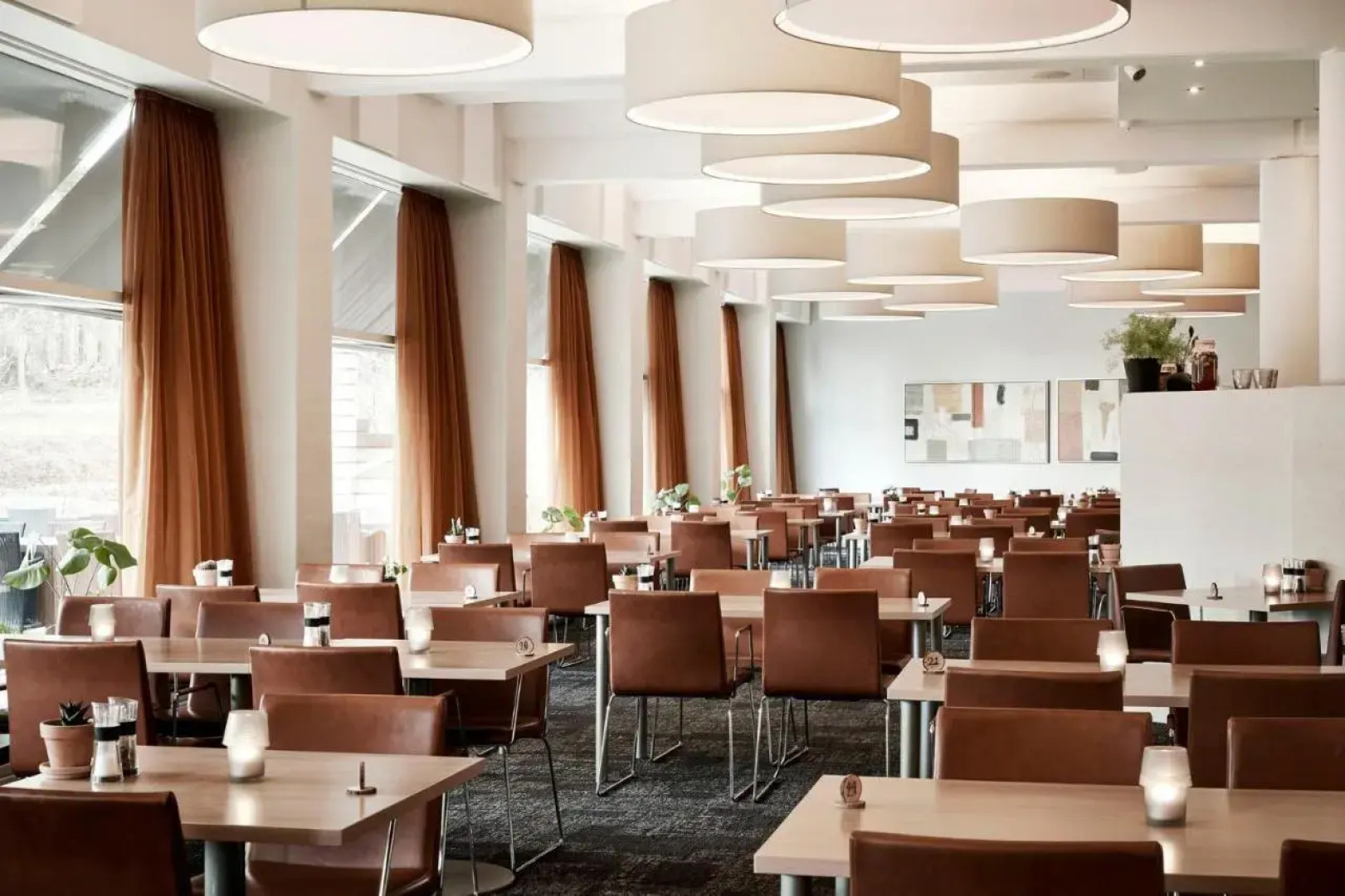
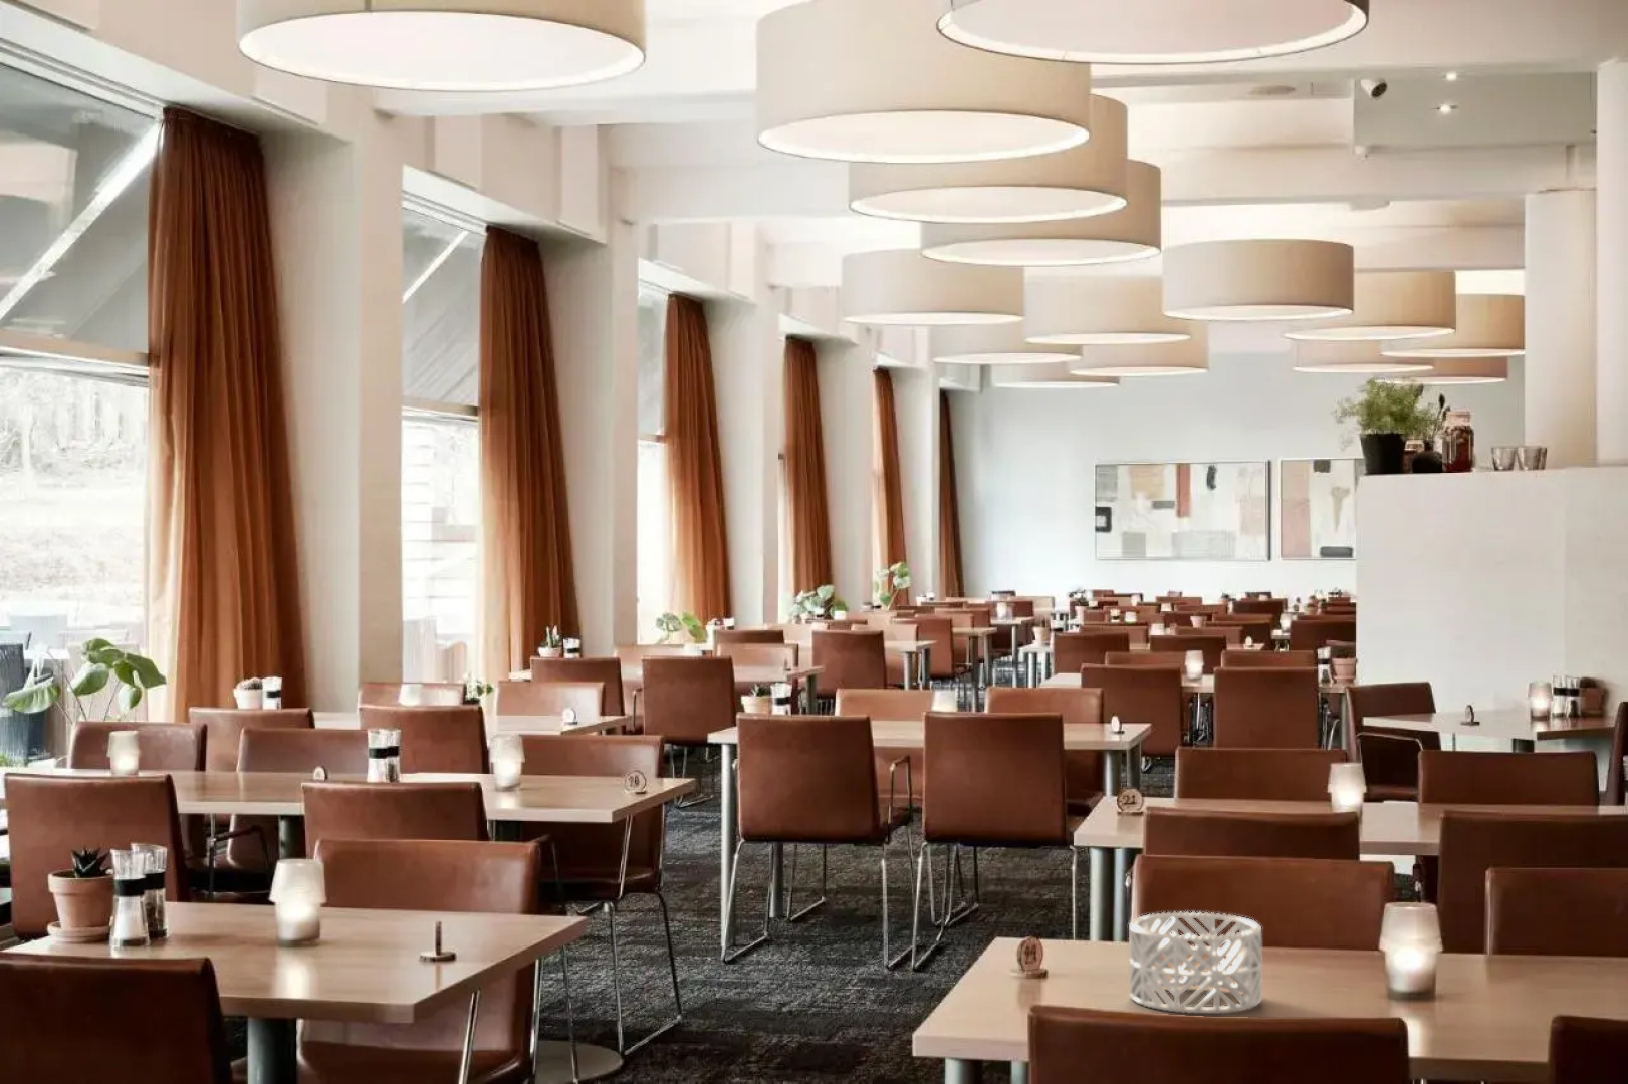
+ decorative bowl [1128,910,1264,1015]
